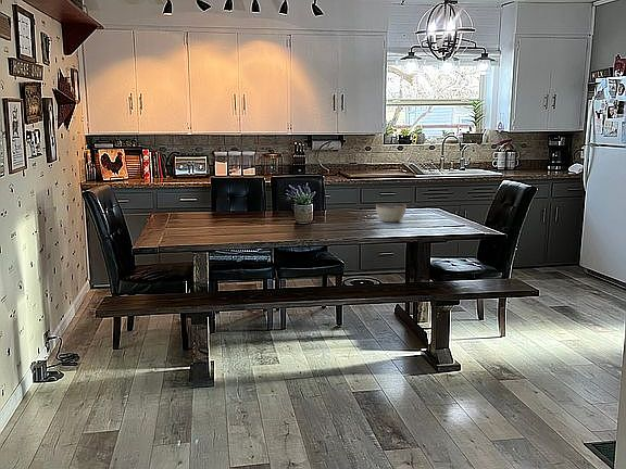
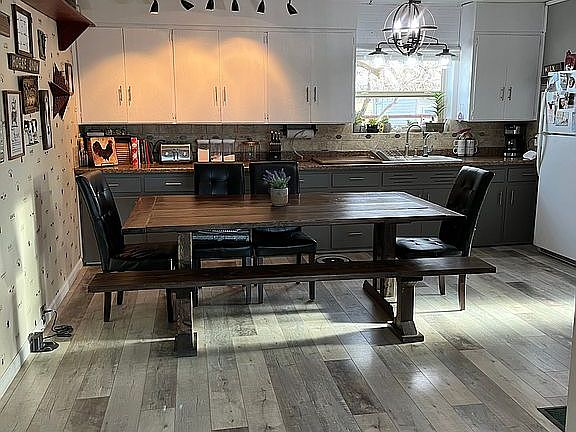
- bowl [375,202,408,223]
